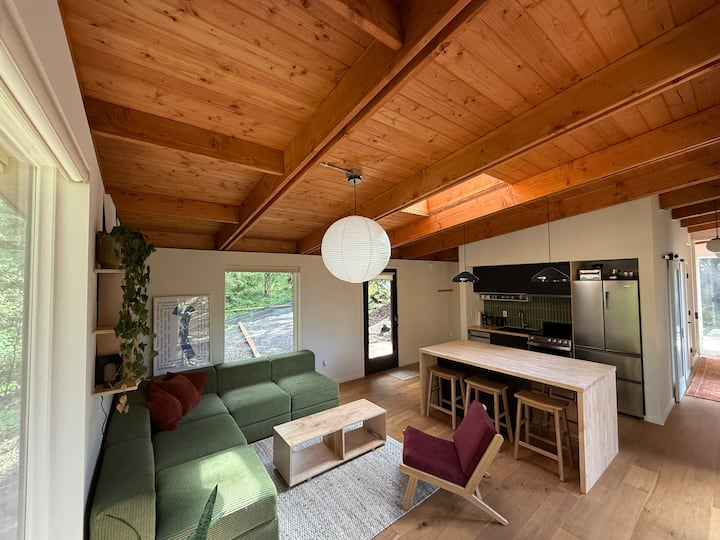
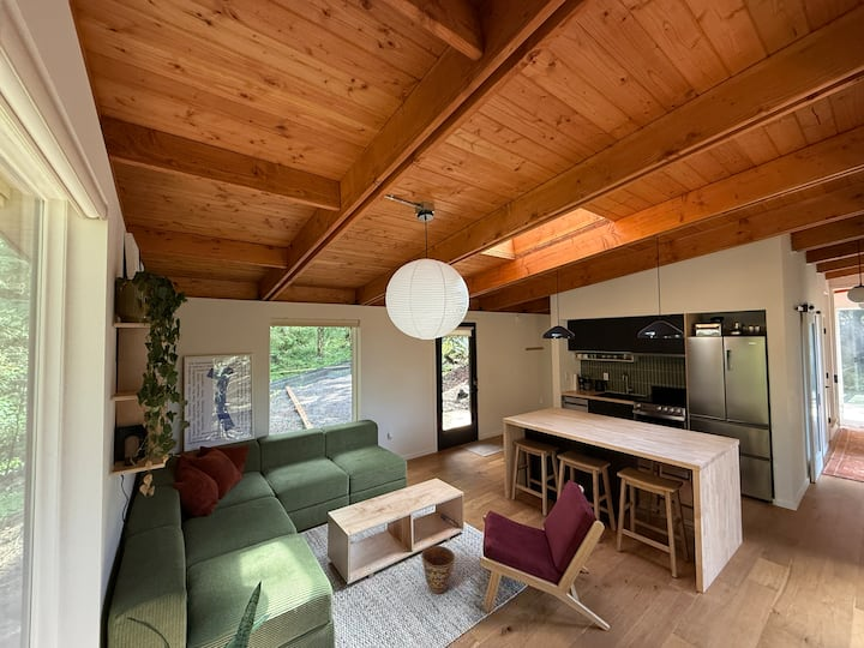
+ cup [420,545,456,595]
